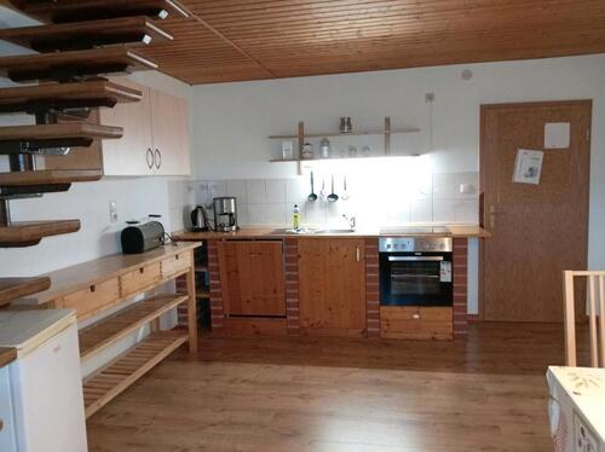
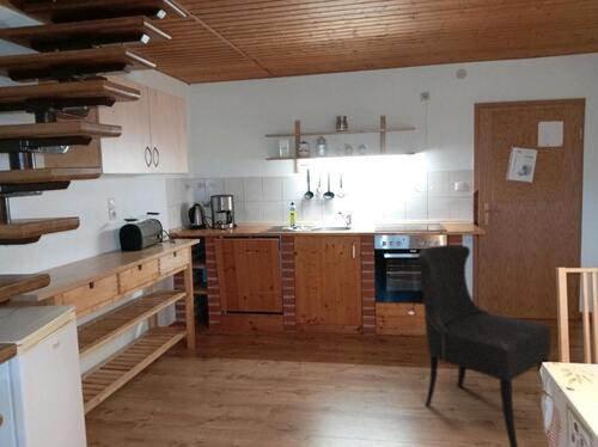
+ dining chair [417,244,553,447]
